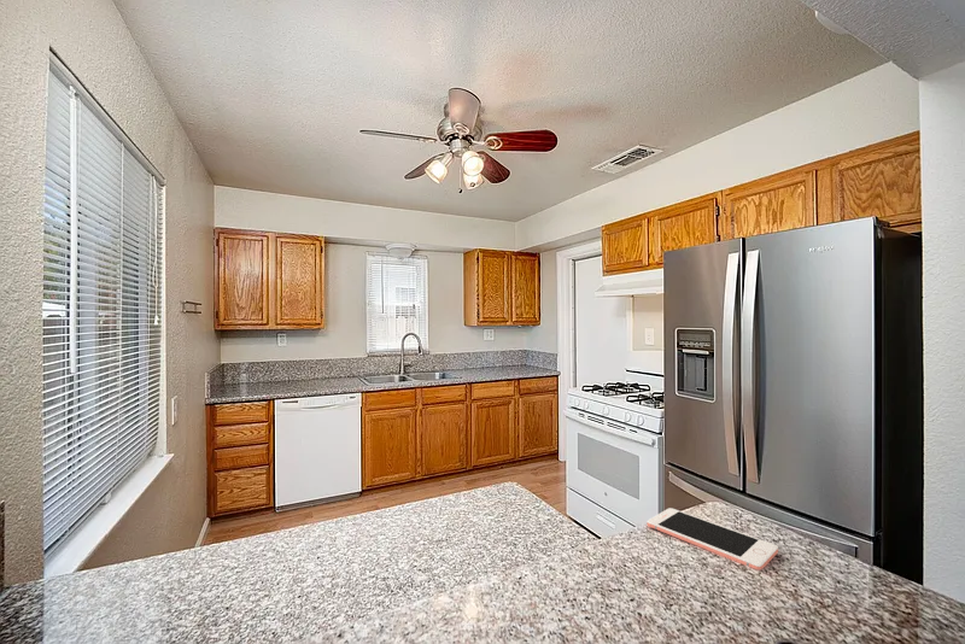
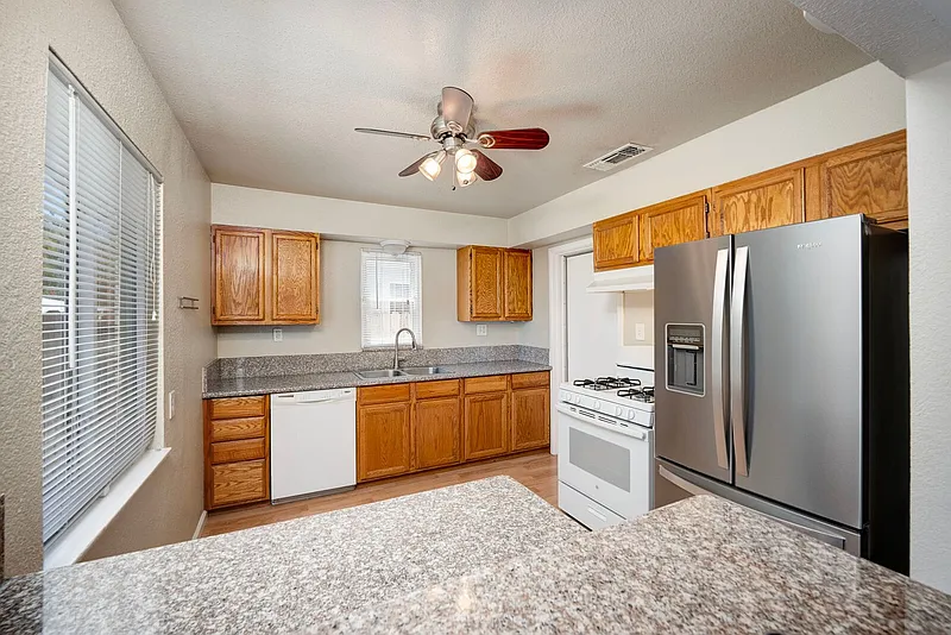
- cell phone [647,507,779,570]
